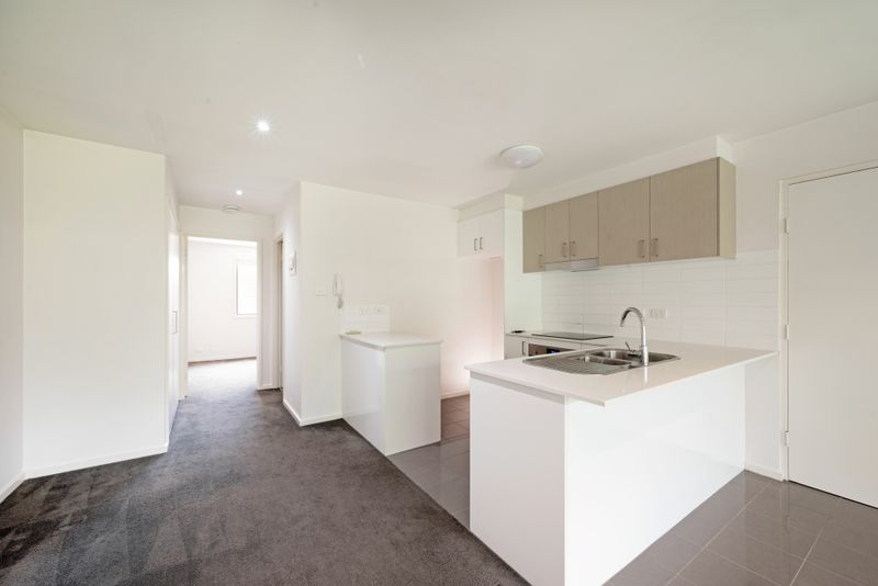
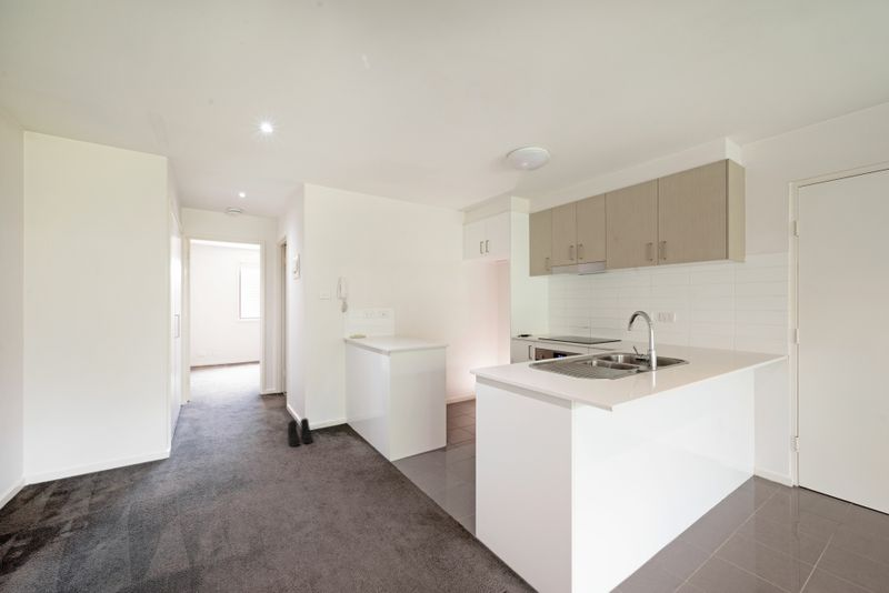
+ boots [287,416,314,448]
